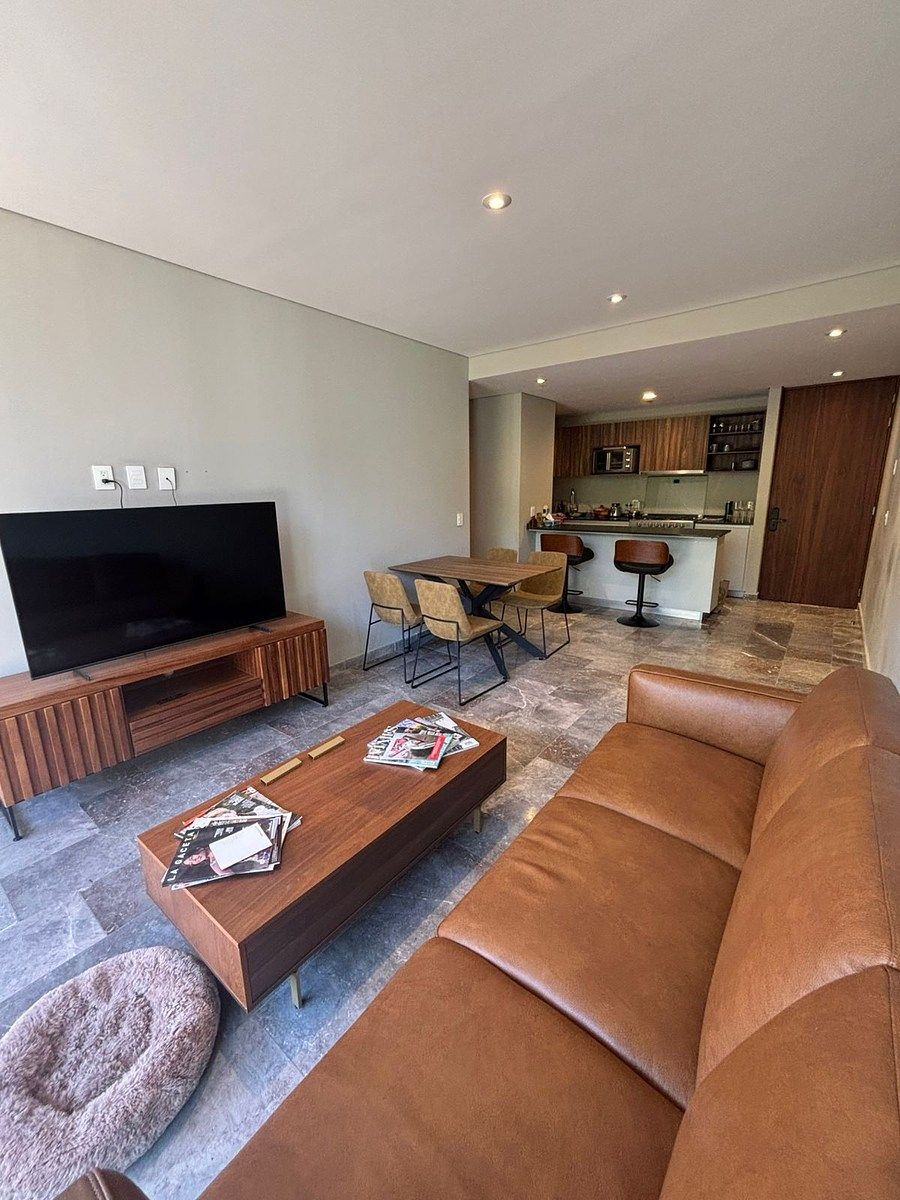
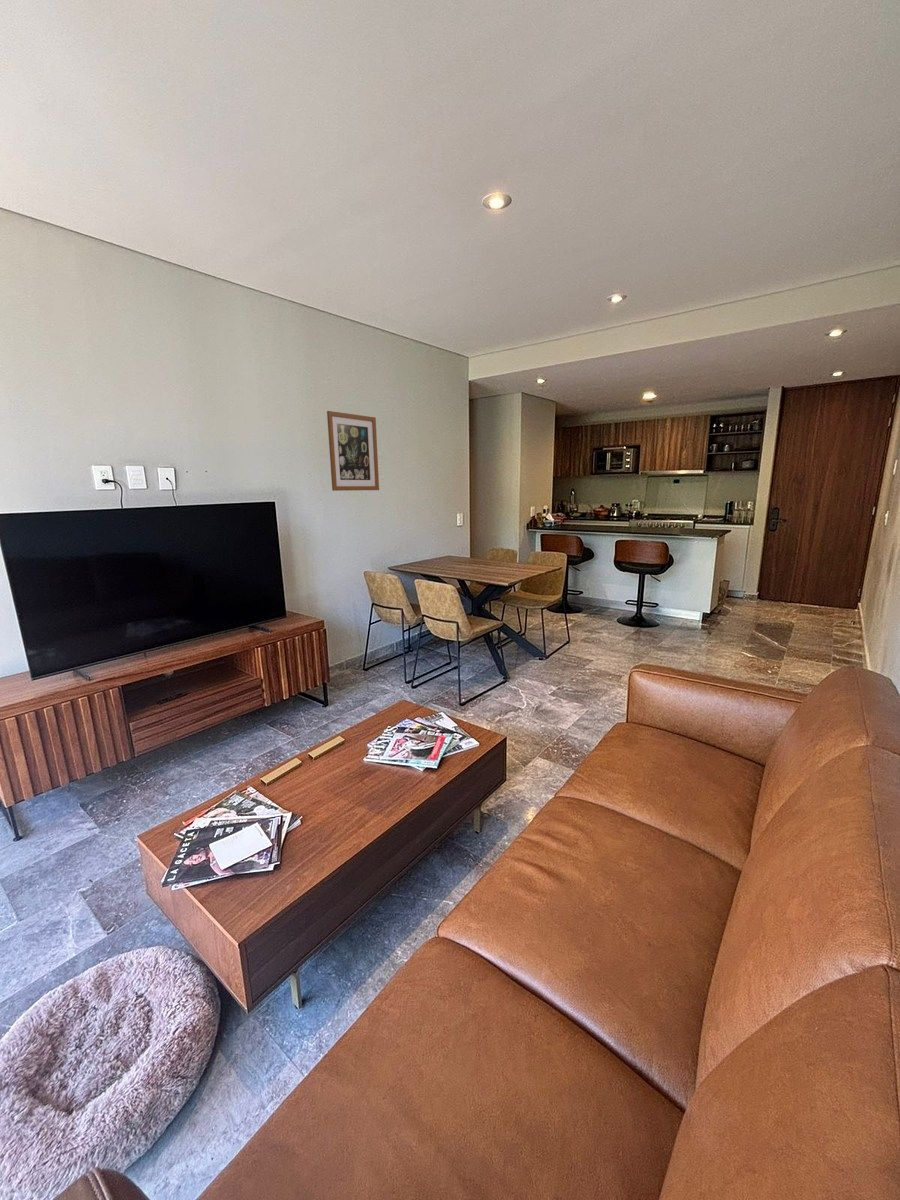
+ wall art [326,410,380,492]
